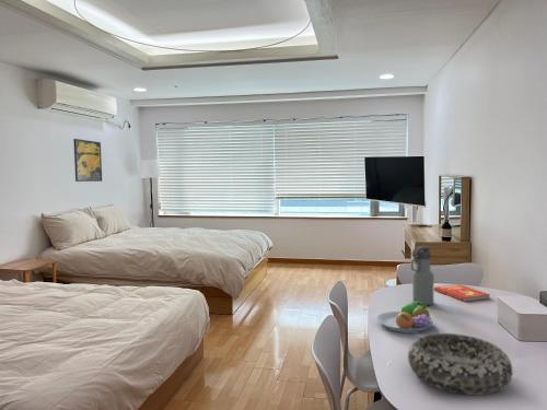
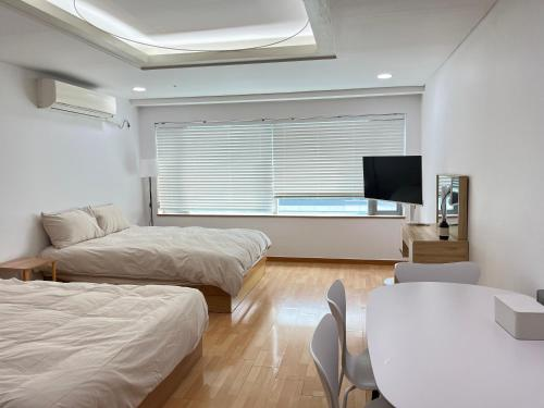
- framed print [72,138,103,183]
- fruit bowl [376,301,434,333]
- water bottle [410,245,435,306]
- decorative bowl [407,332,514,396]
- book [433,283,491,303]
